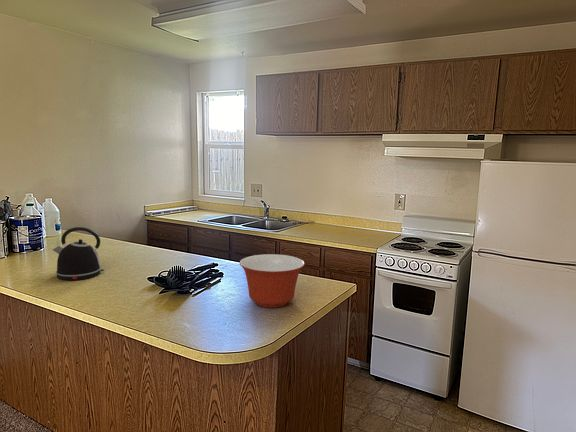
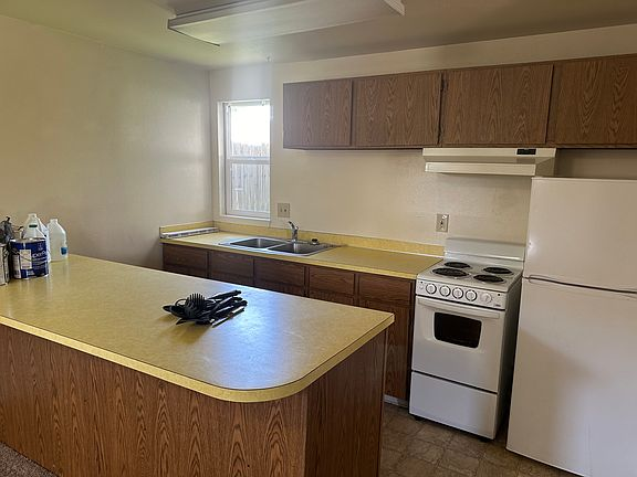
- kettle [52,226,105,281]
- mixing bowl [239,253,306,309]
